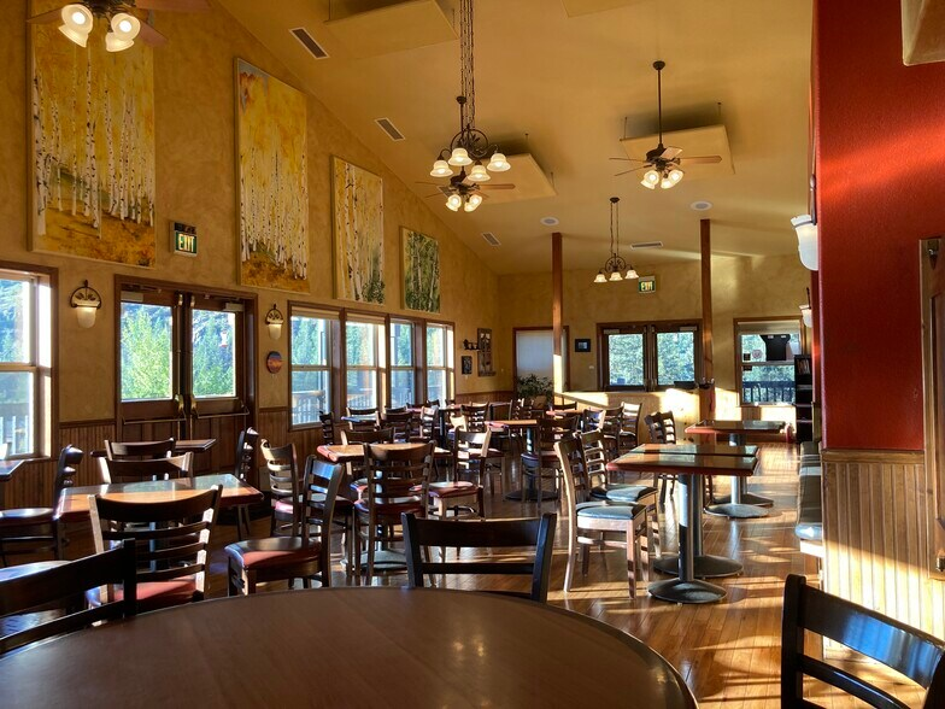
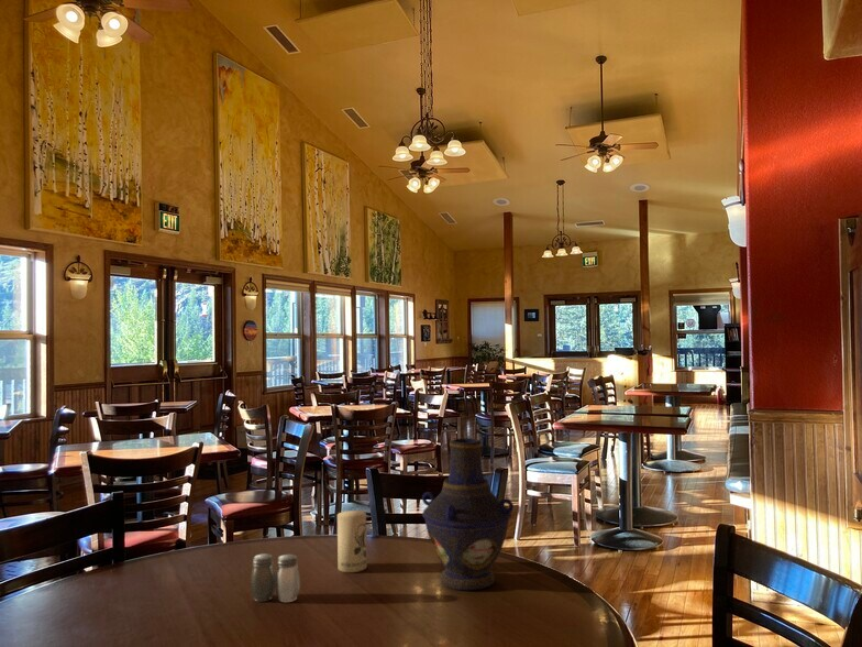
+ candle [336,509,367,573]
+ salt and pepper shaker [250,552,301,603]
+ vase [421,437,515,592]
